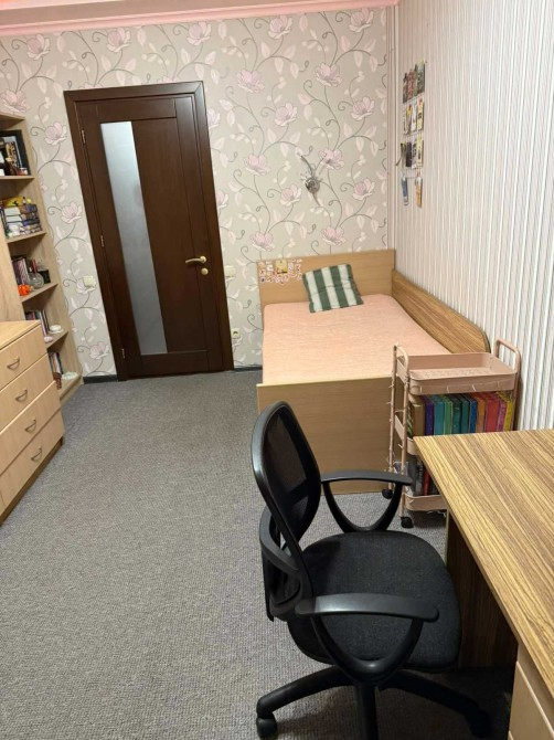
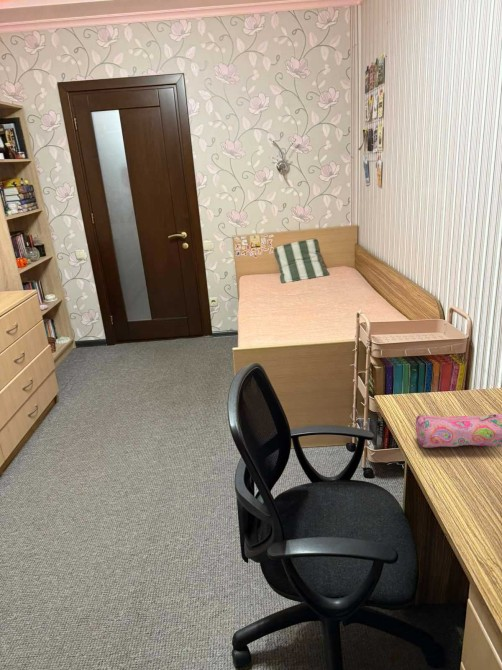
+ pencil case [415,413,502,449]
